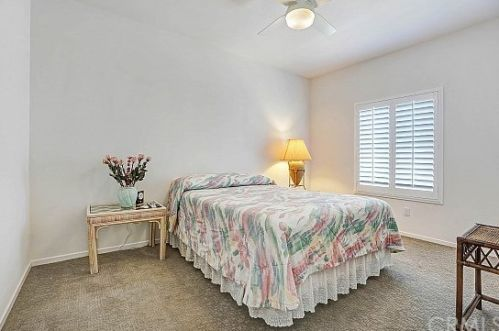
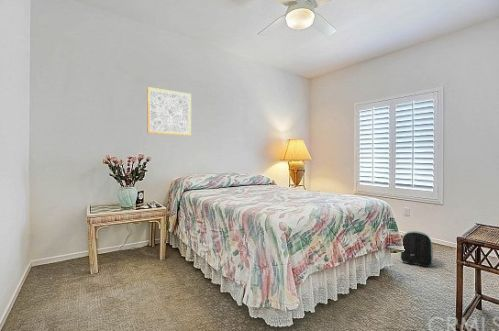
+ backpack [400,230,434,268]
+ wall art [146,86,192,137]
